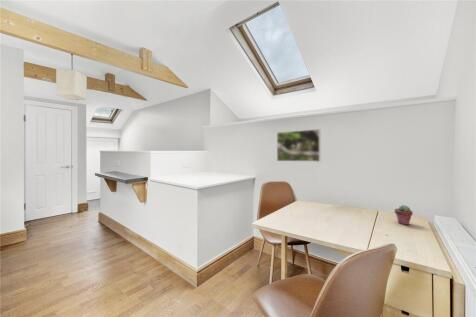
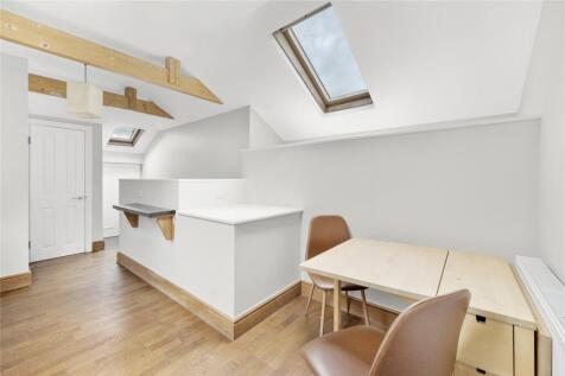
- potted succulent [394,204,414,226]
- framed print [276,128,321,163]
